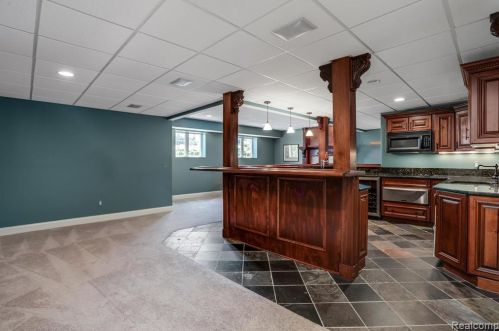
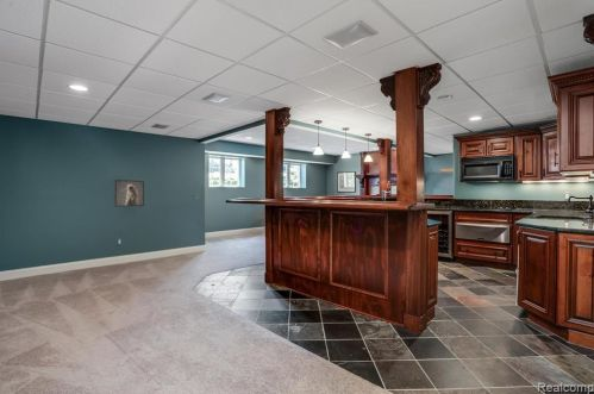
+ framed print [114,179,145,207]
